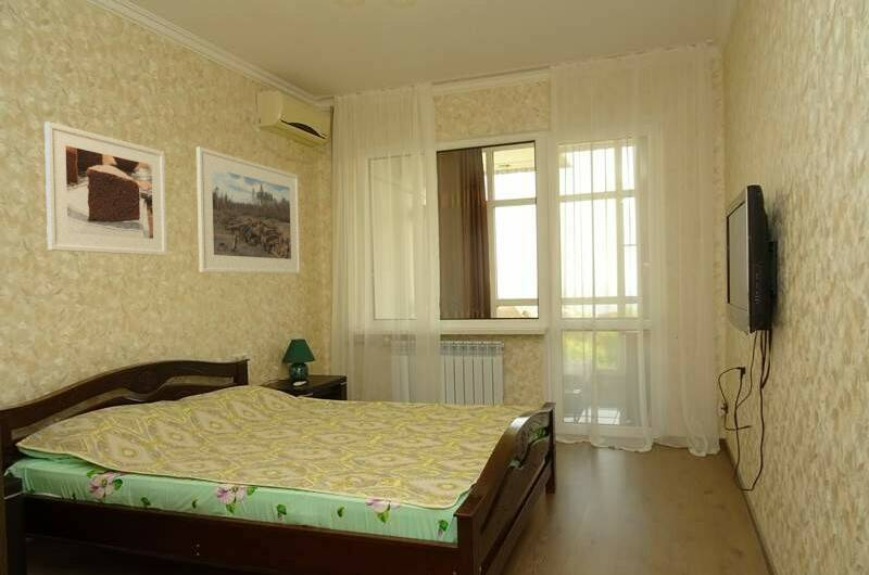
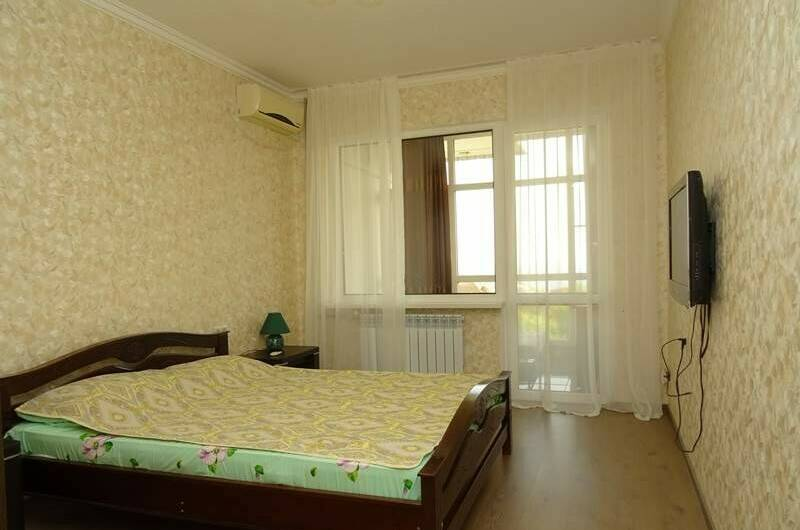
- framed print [43,122,168,257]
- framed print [196,146,301,274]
